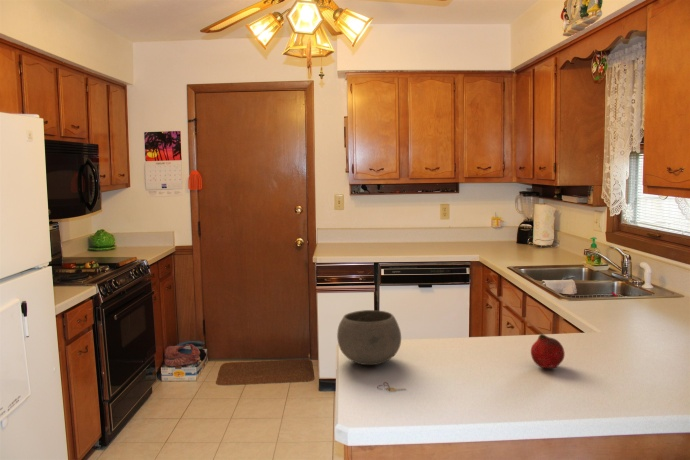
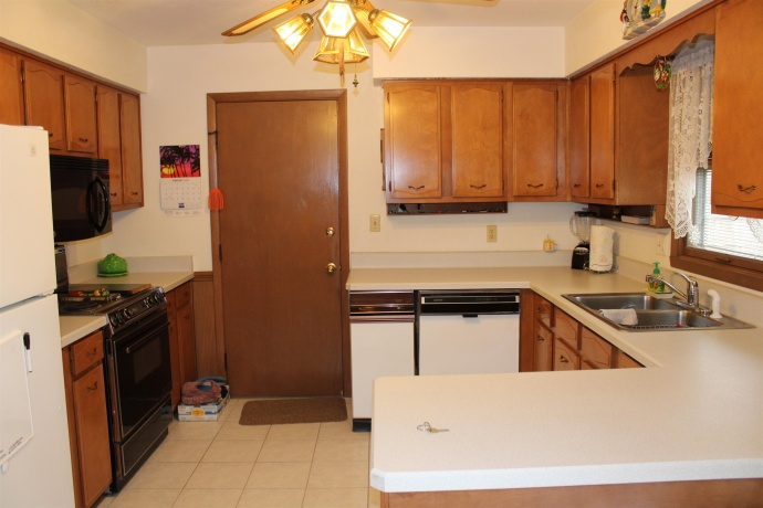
- fruit [530,333,566,369]
- bowl [336,309,402,366]
